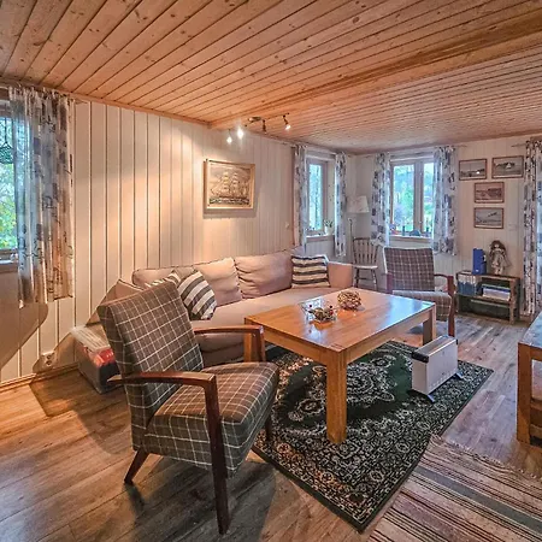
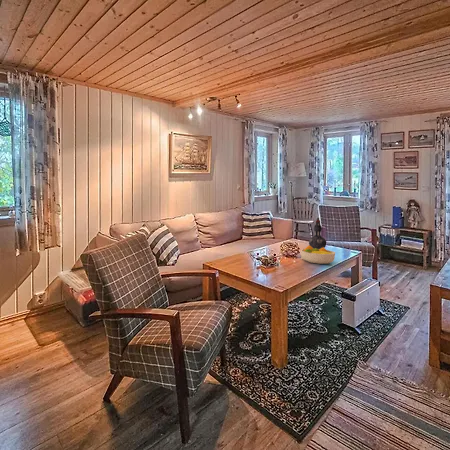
+ decorative vase [308,217,328,249]
+ fruit bowl [300,245,336,265]
